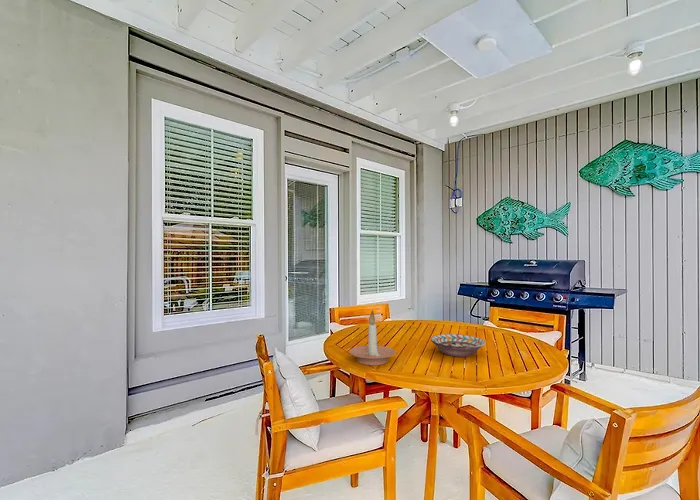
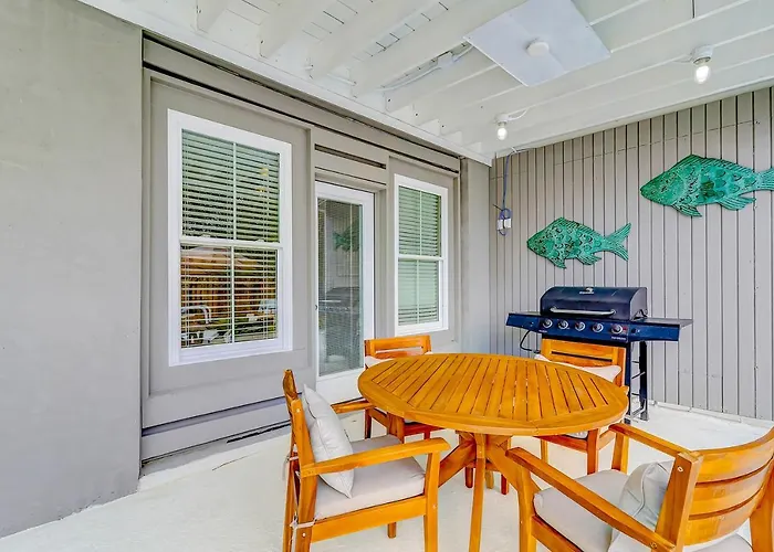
- decorative bowl [430,333,486,358]
- candle holder [348,309,397,366]
